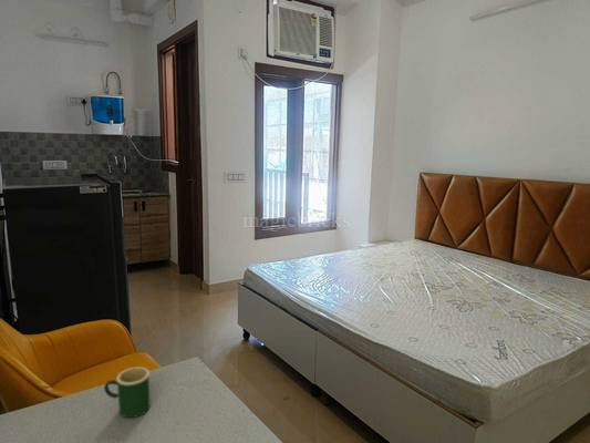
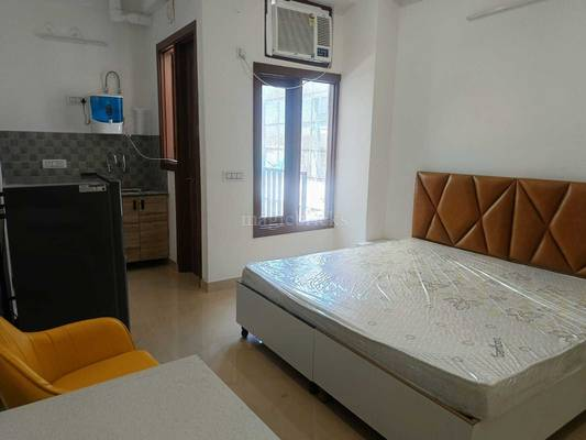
- mug [103,367,152,419]
